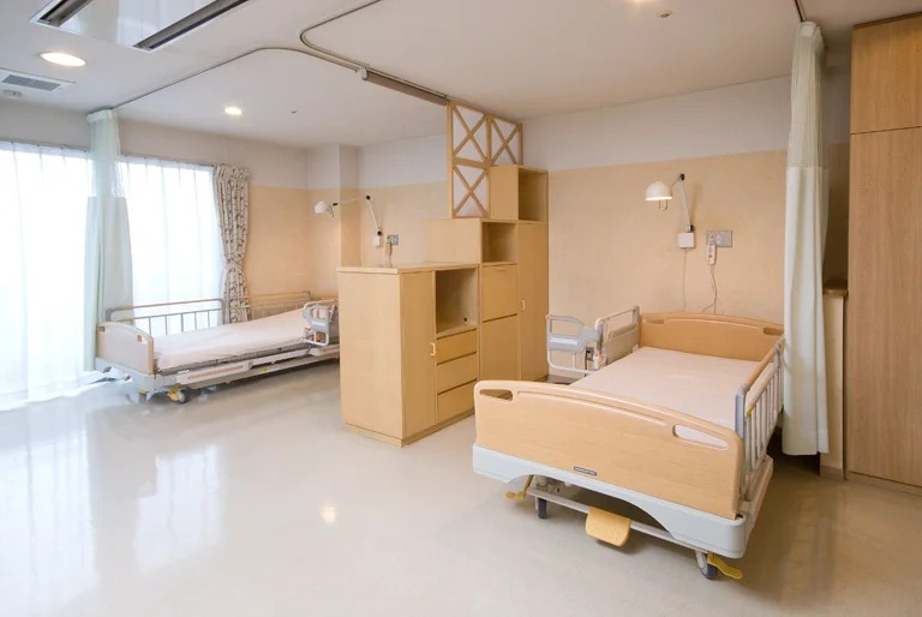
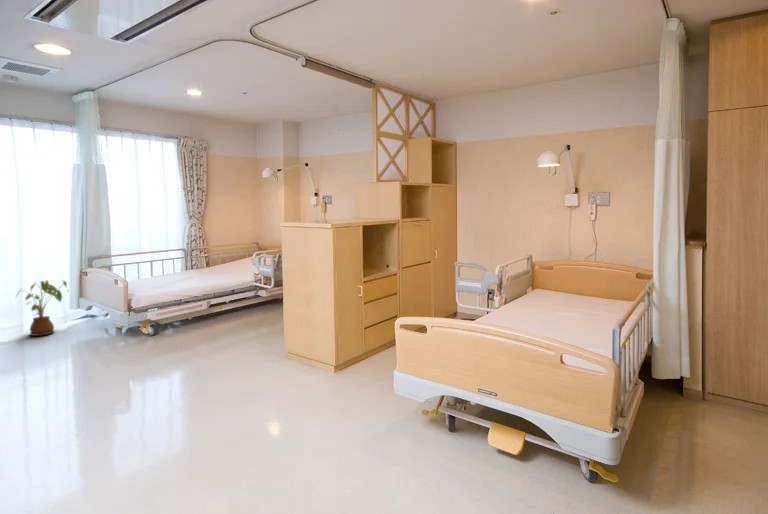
+ house plant [15,279,70,337]
